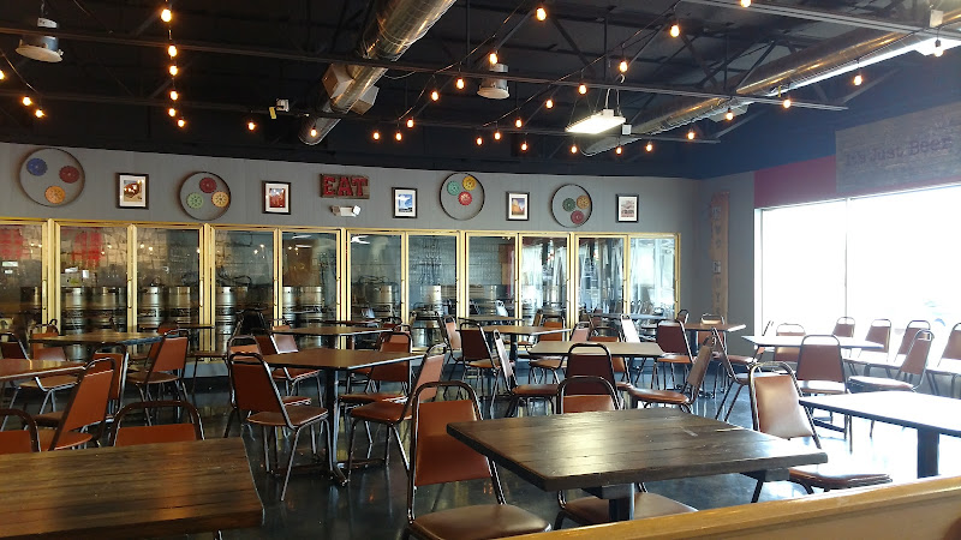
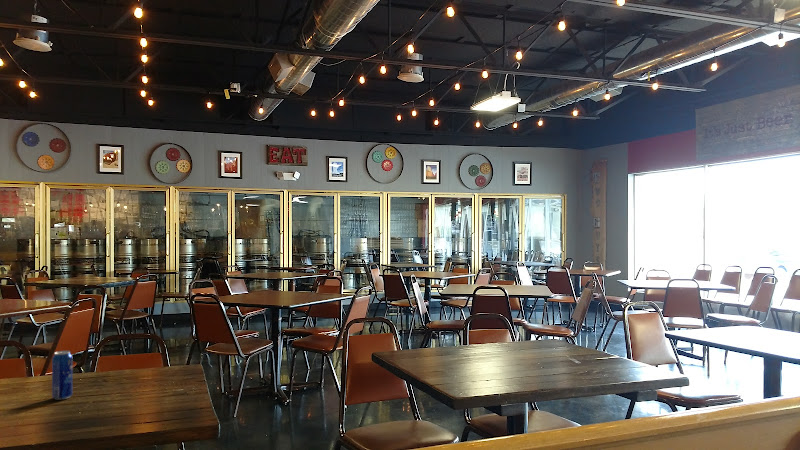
+ beverage can [51,350,74,401]
